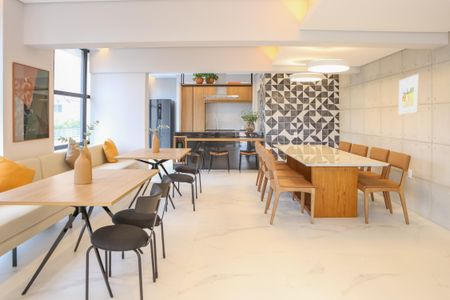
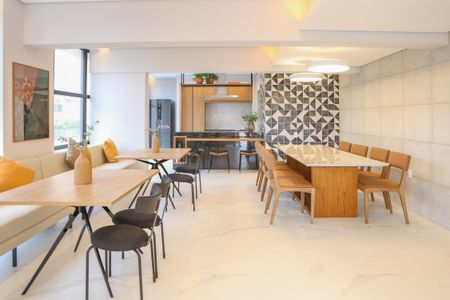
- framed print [398,73,420,115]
